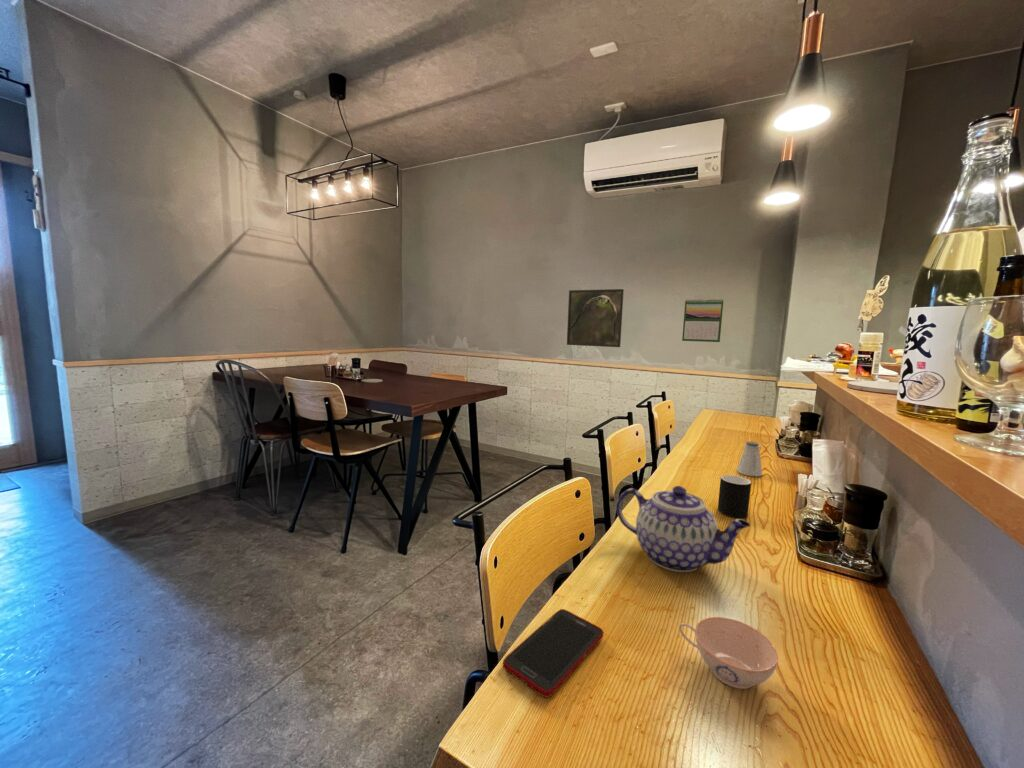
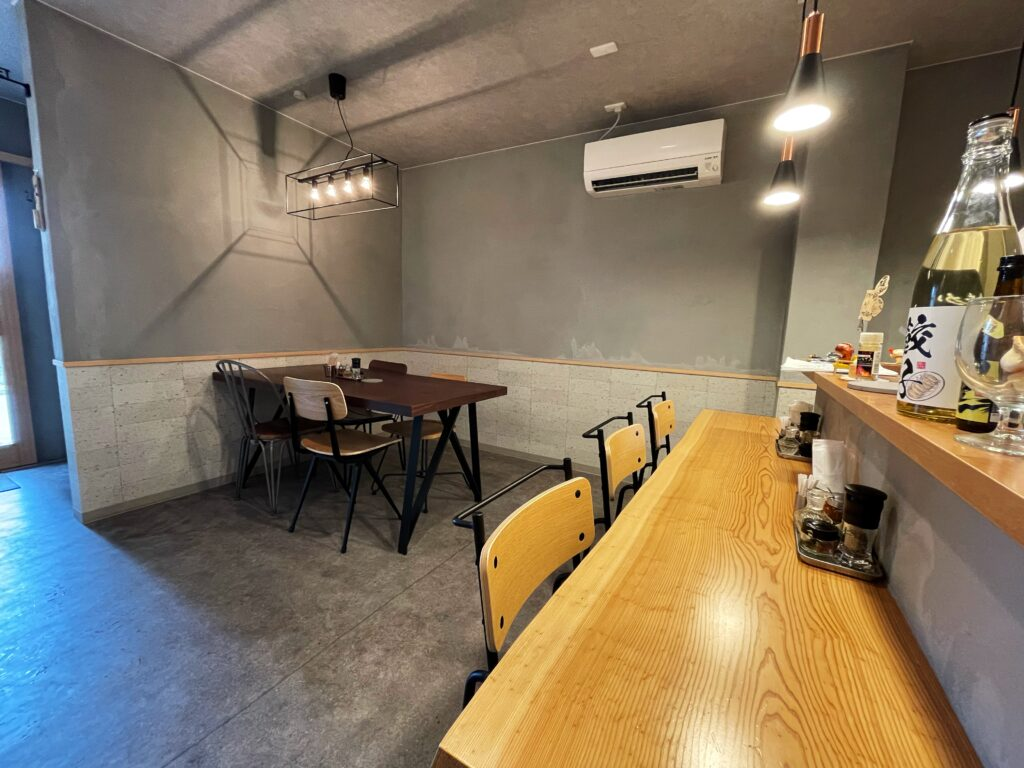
- cell phone [502,608,604,699]
- calendar [681,298,725,343]
- teapot [616,485,751,573]
- cup [717,474,752,519]
- saltshaker [736,441,763,477]
- teacup [678,616,779,690]
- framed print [566,288,625,348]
